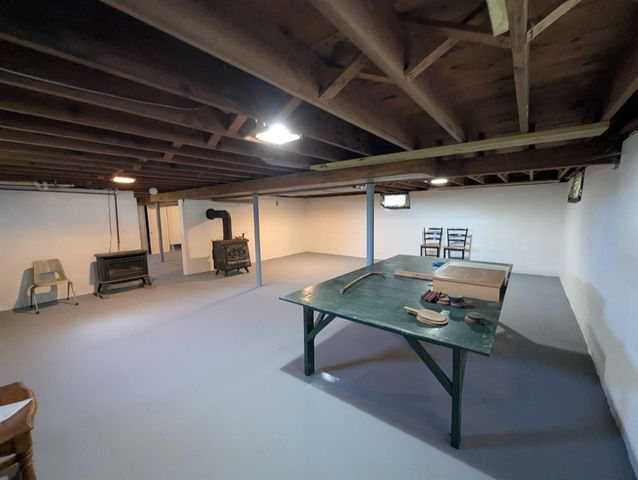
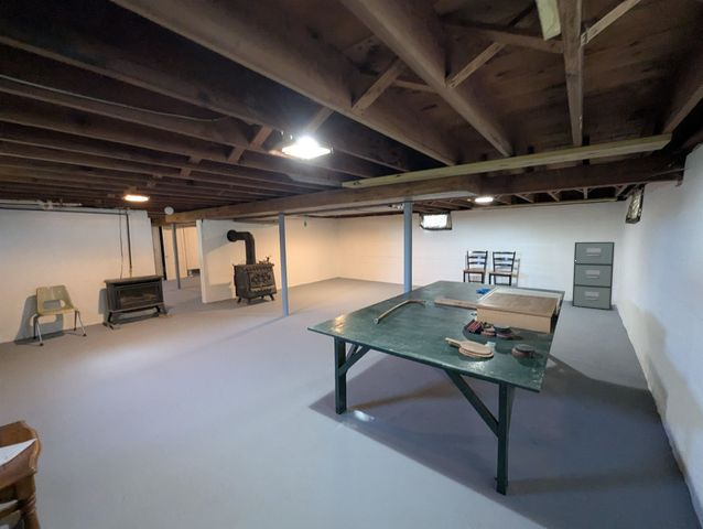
+ filing cabinet [571,241,616,311]
